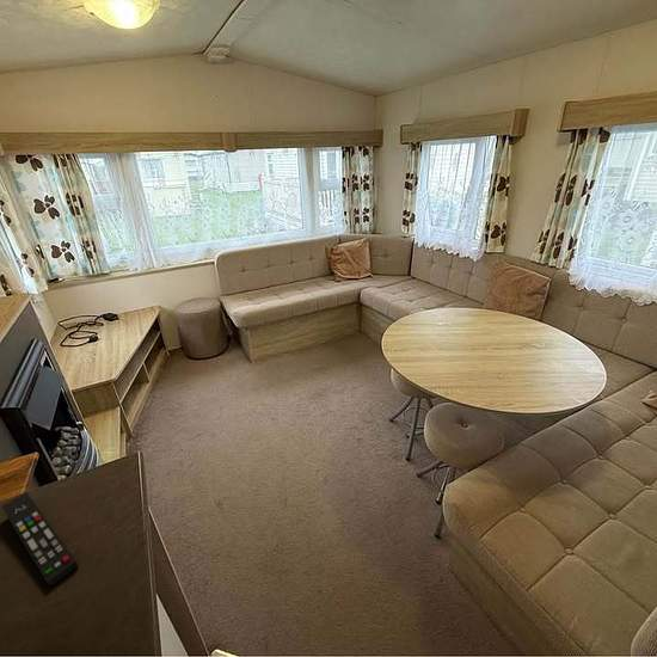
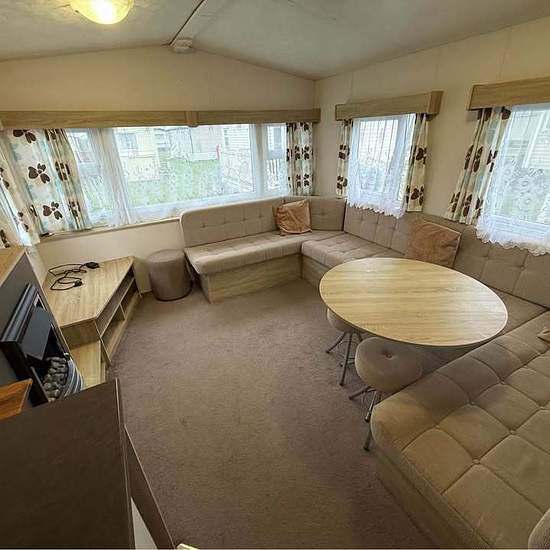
- remote control [0,491,79,588]
